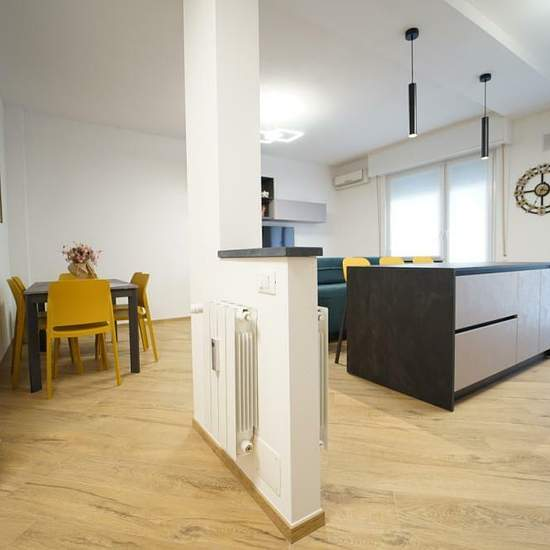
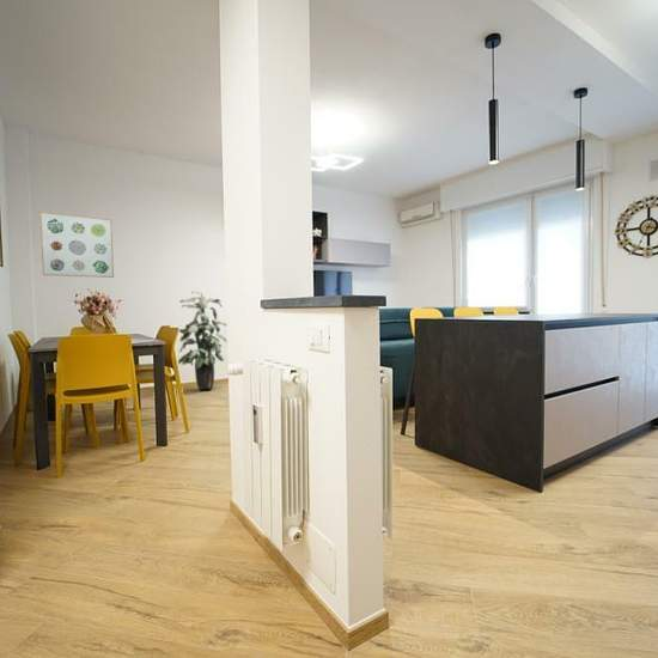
+ wall art [38,211,115,279]
+ indoor plant [177,290,227,391]
